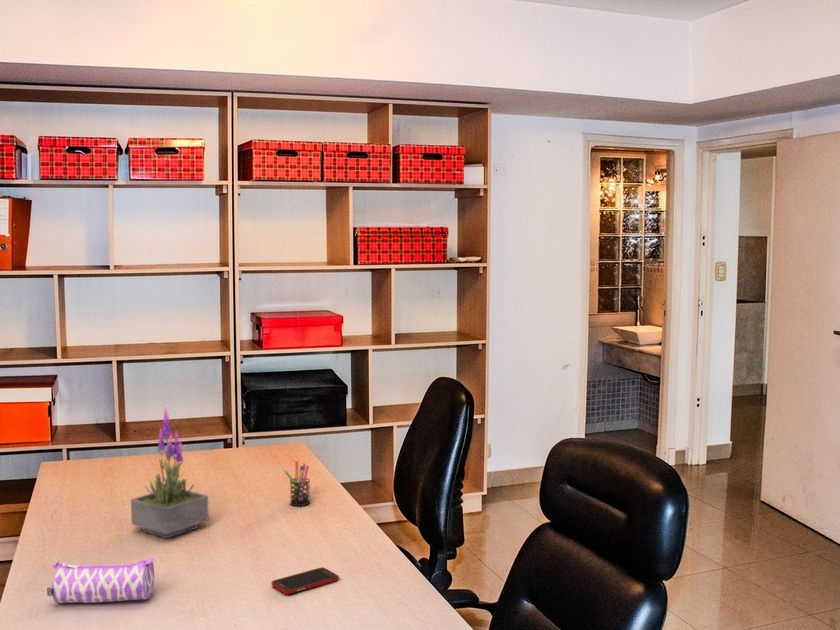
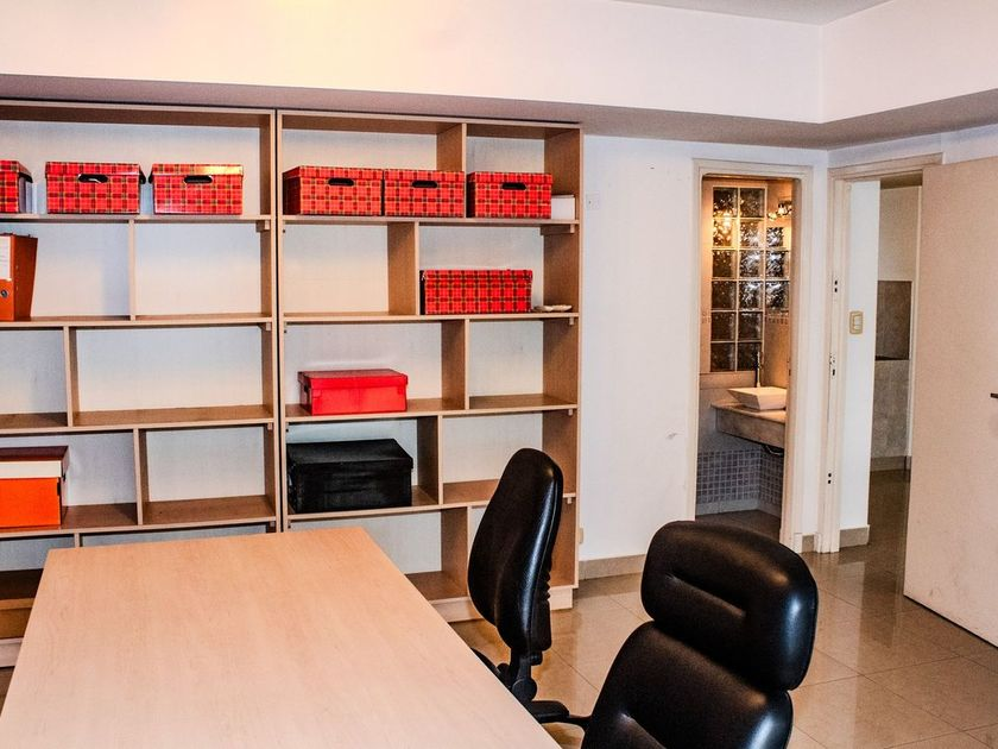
- potted plant [130,404,209,539]
- pencil case [46,557,155,604]
- cell phone [271,566,340,595]
- pen holder [284,460,311,507]
